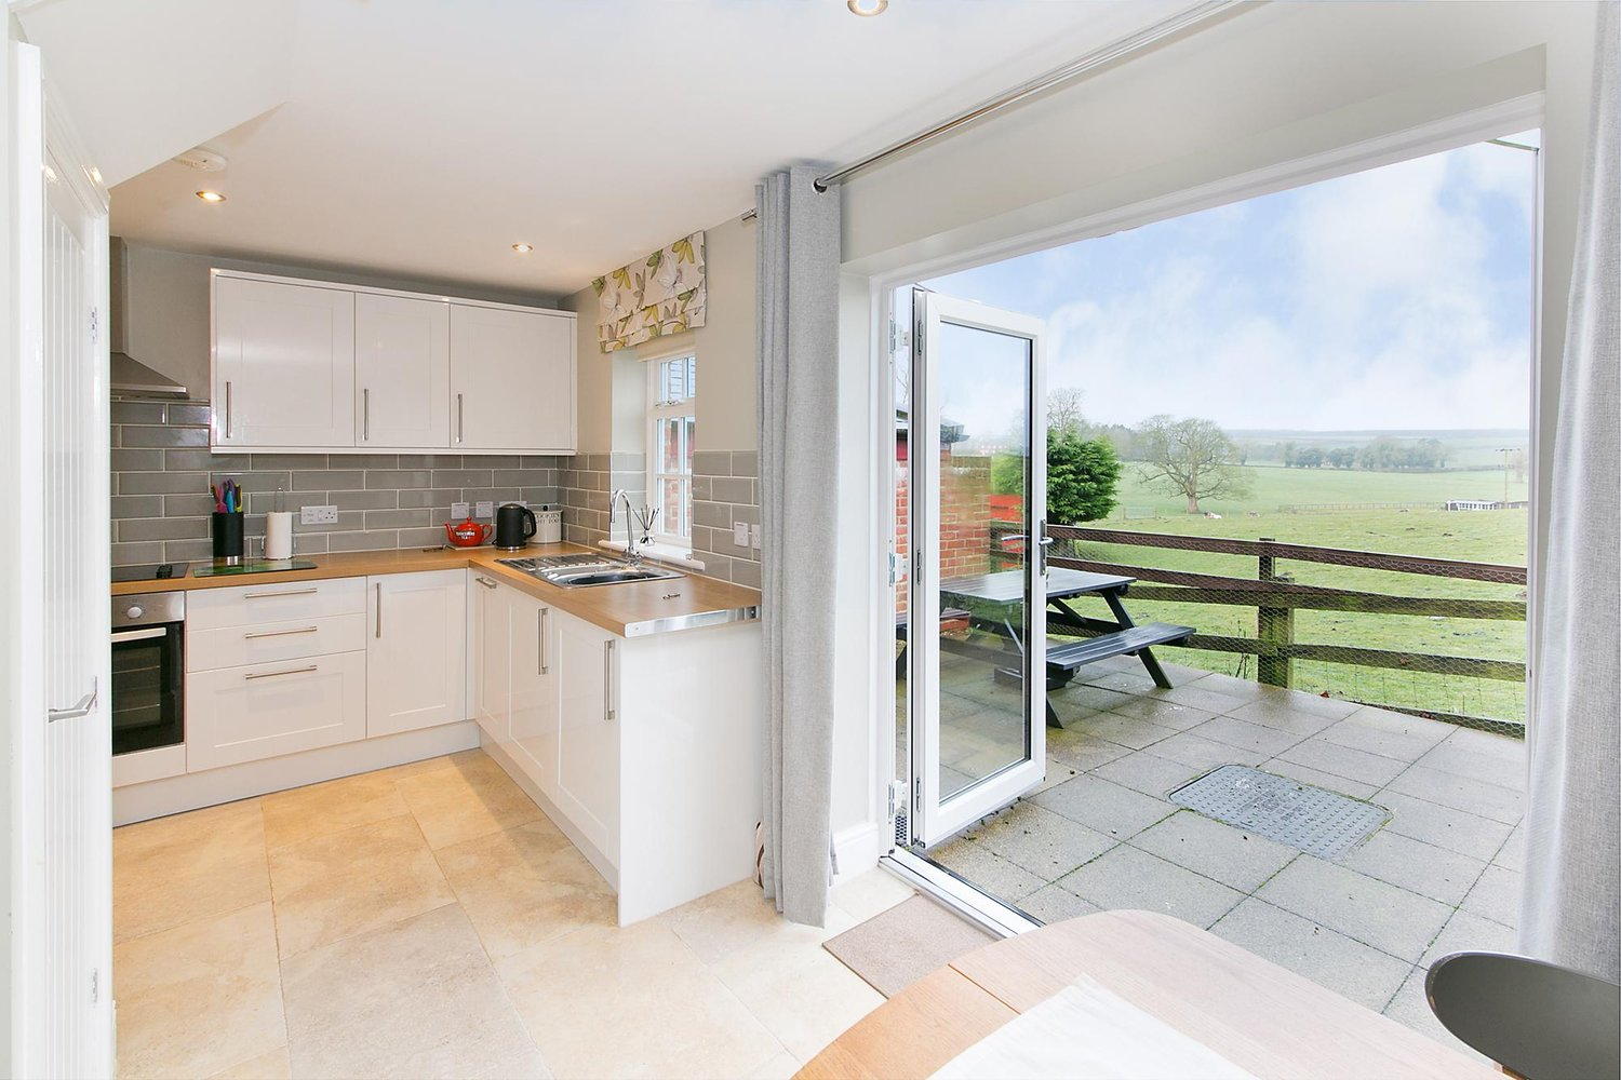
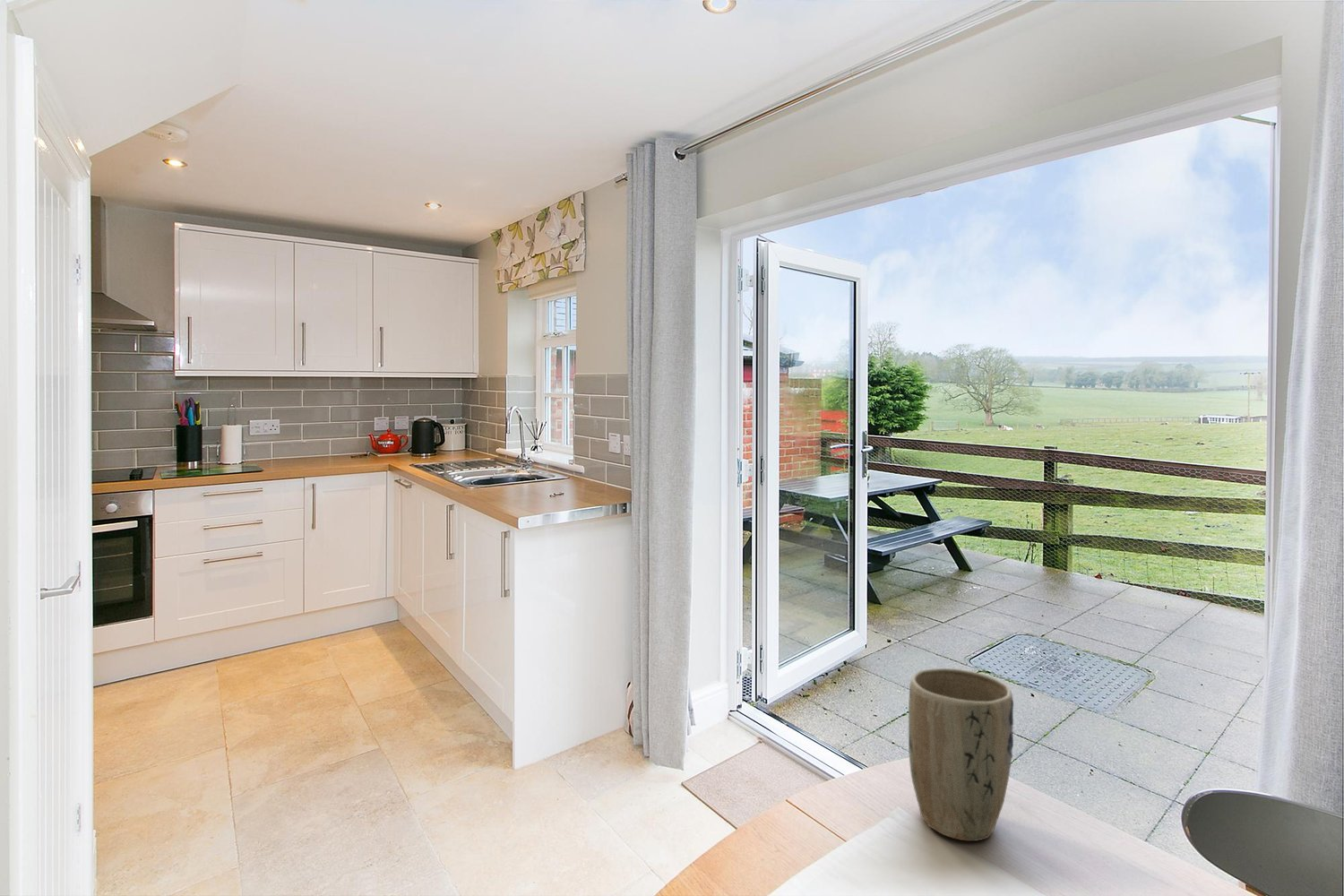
+ plant pot [908,668,1014,842]
